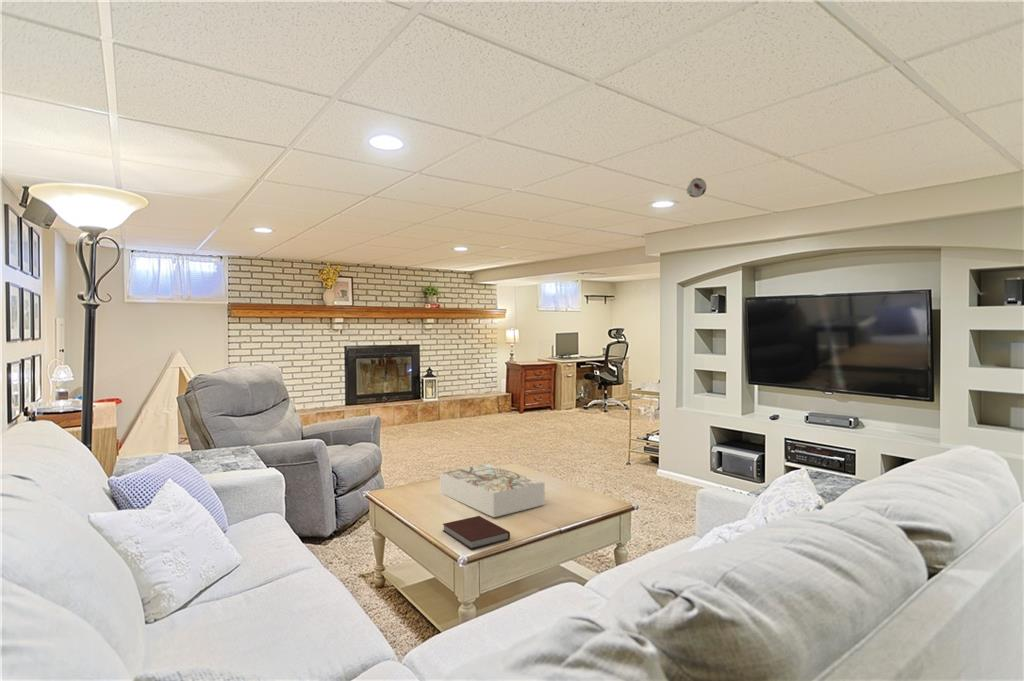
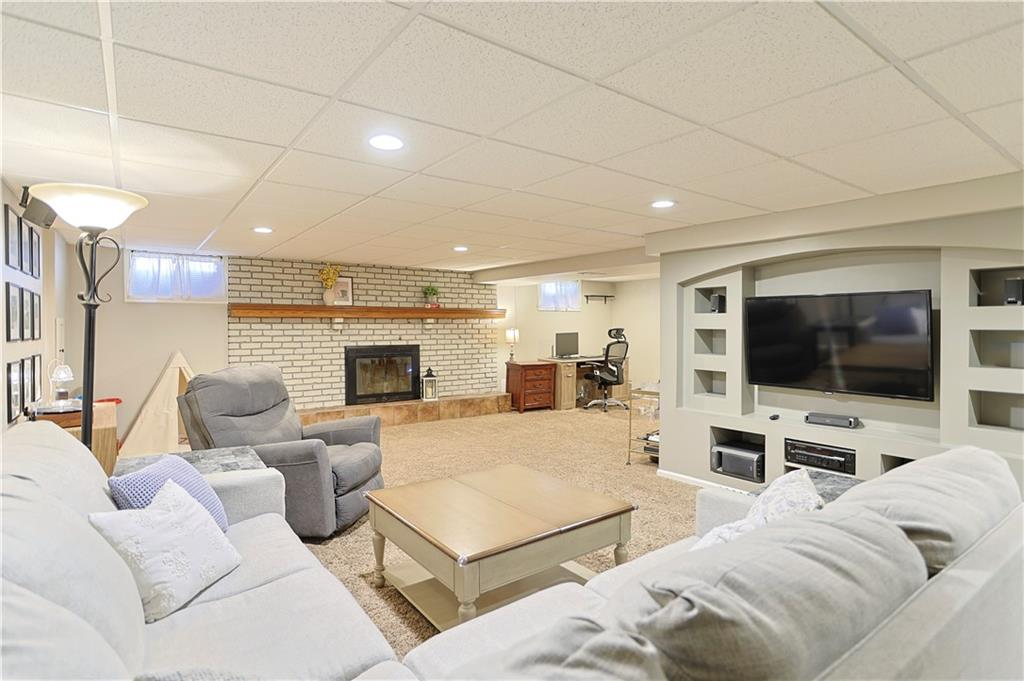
- notebook [442,515,511,550]
- smoke detector [686,177,707,198]
- board game [439,463,546,518]
